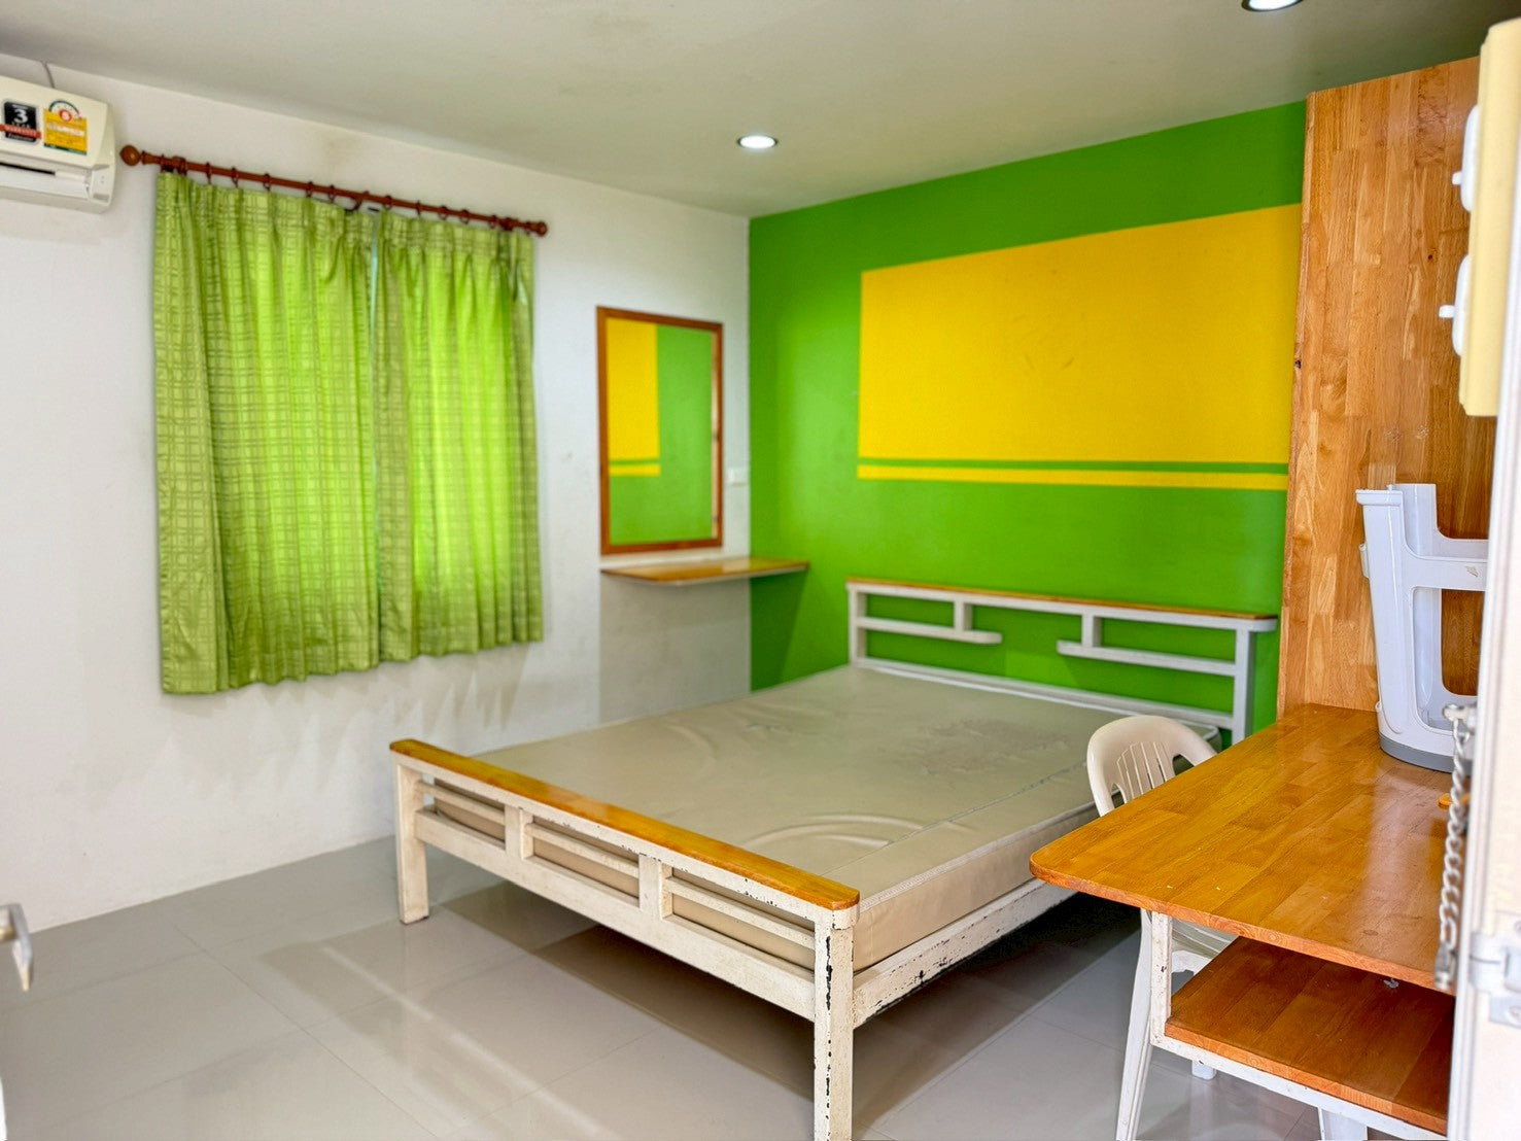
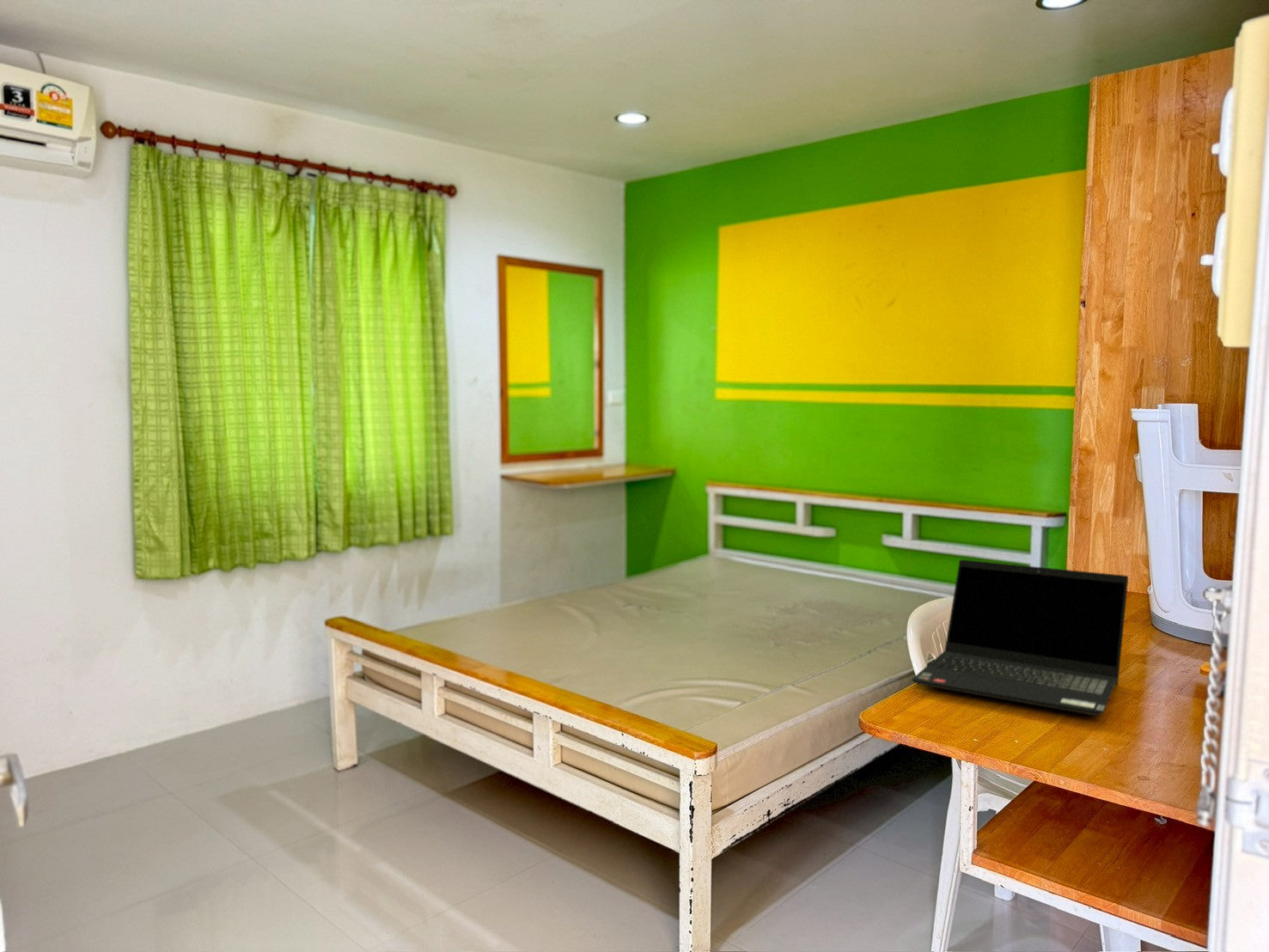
+ laptop computer [911,558,1129,717]
